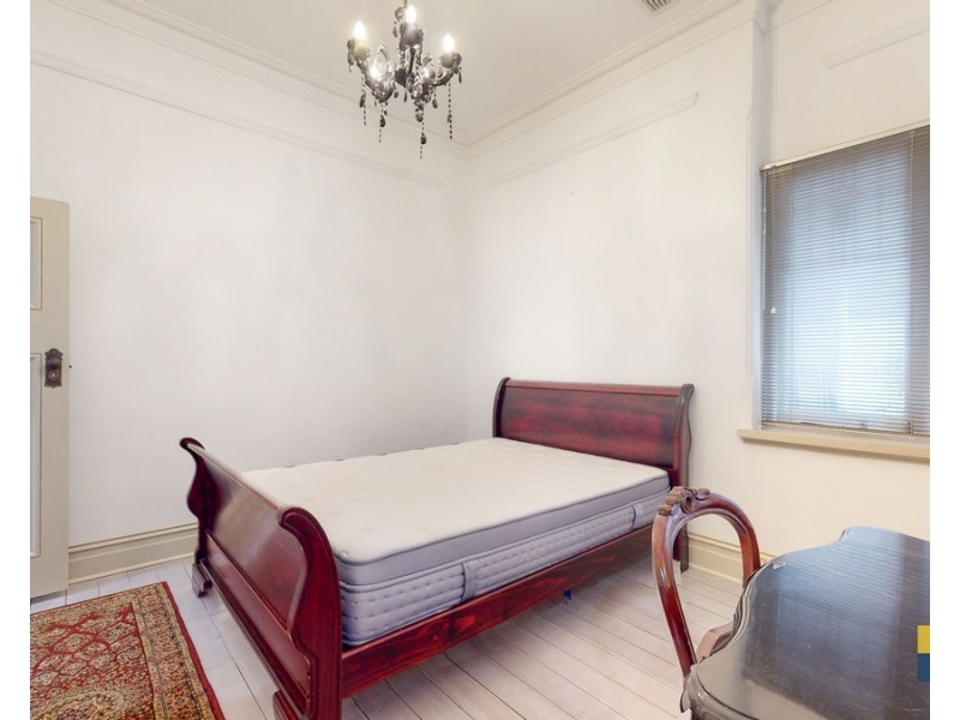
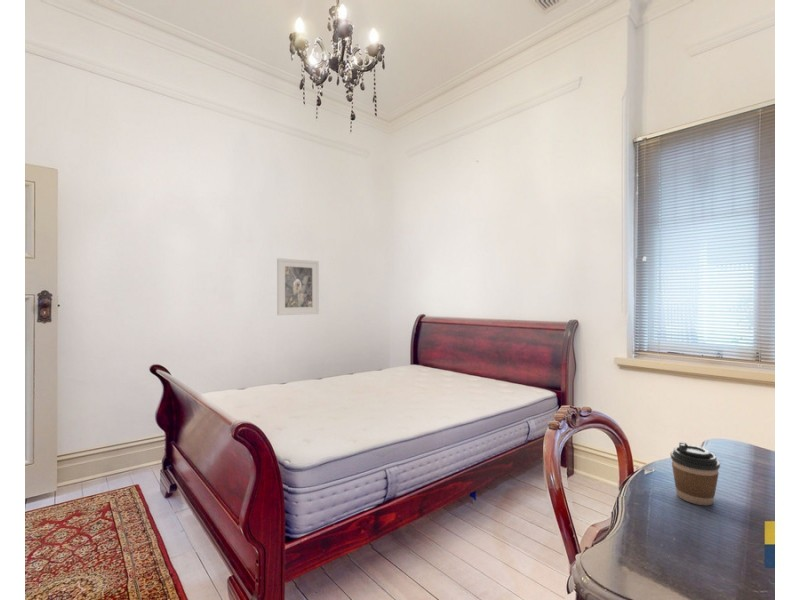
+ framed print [276,257,320,316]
+ coffee cup [670,441,721,506]
